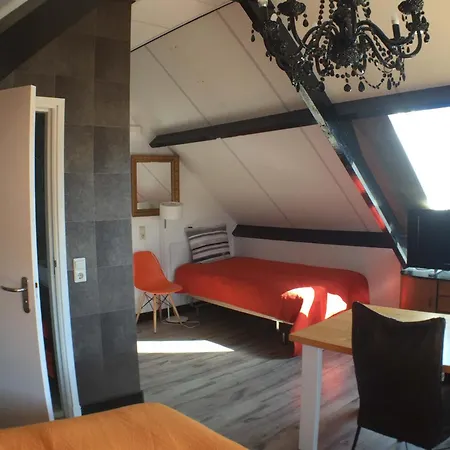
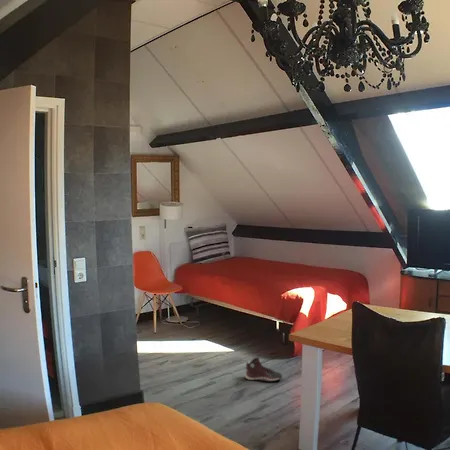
+ sneaker [244,356,283,382]
